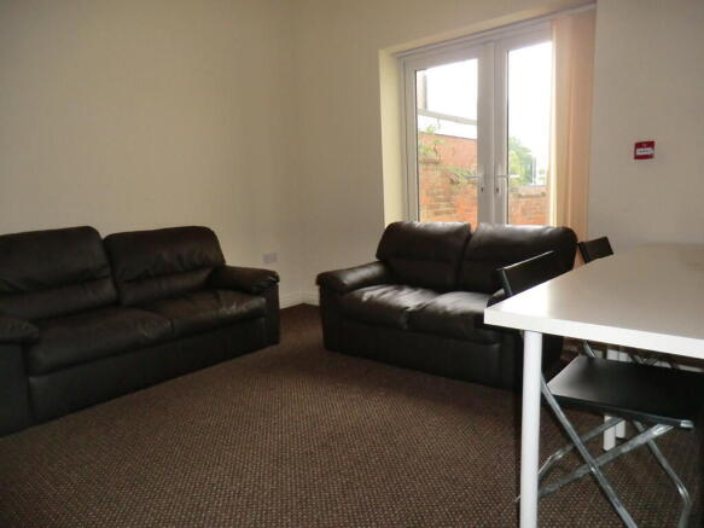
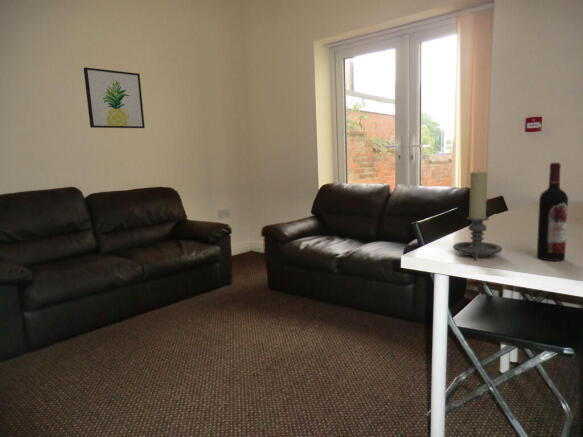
+ wine bottle [536,162,569,262]
+ wall art [83,66,146,129]
+ candle holder [452,169,503,261]
